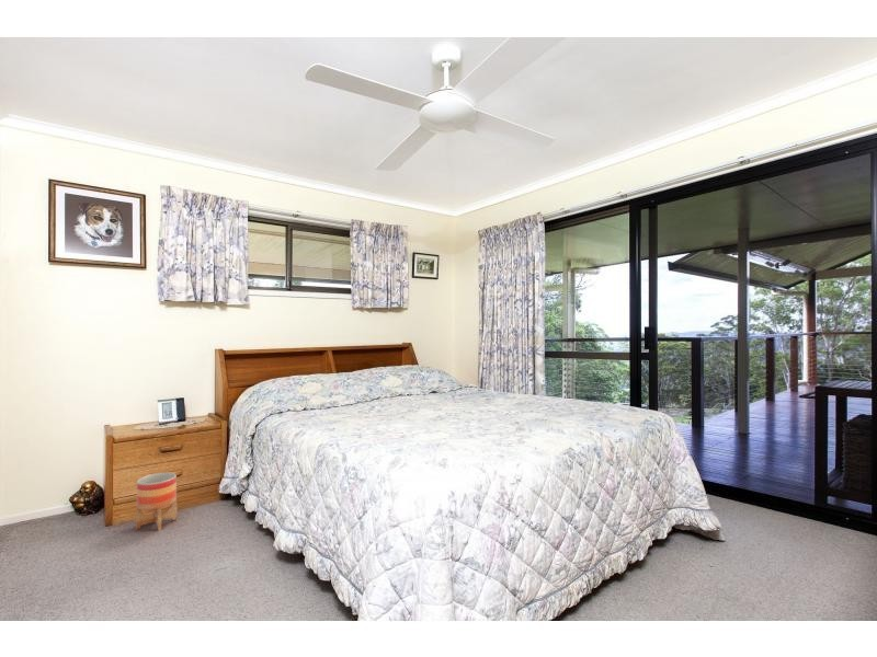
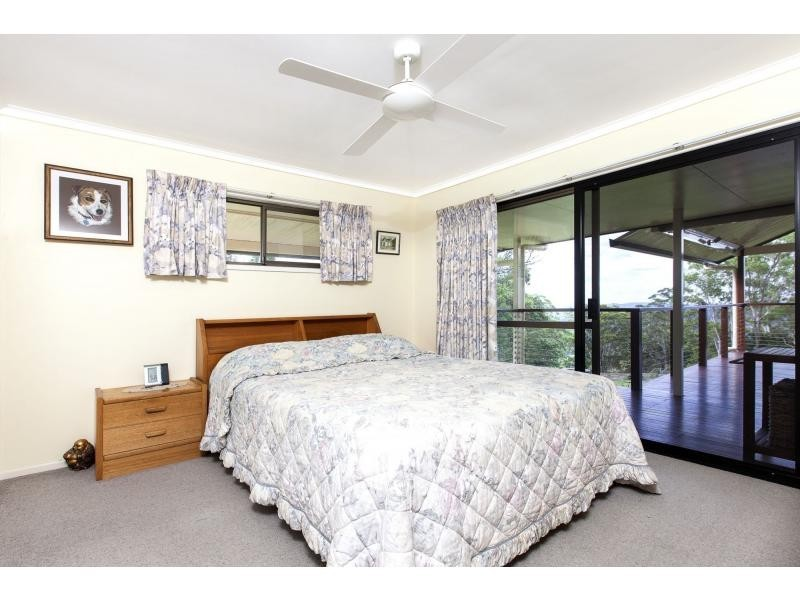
- planter [135,472,178,532]
